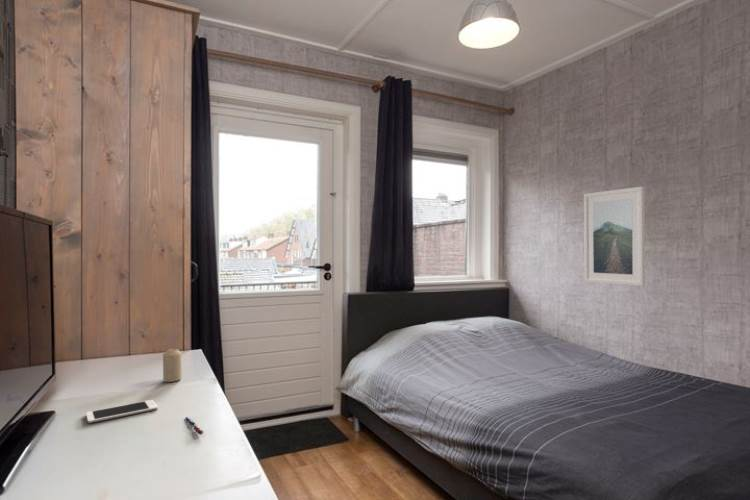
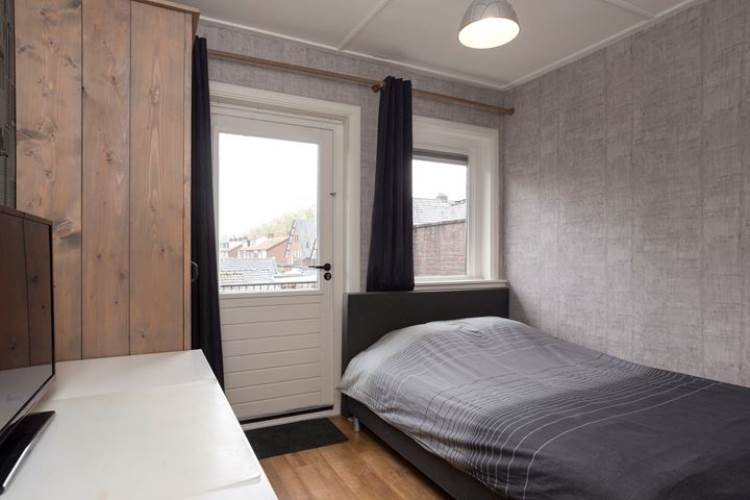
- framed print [583,186,646,287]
- pen [184,416,205,436]
- cell phone [85,399,159,424]
- candle [162,347,183,383]
